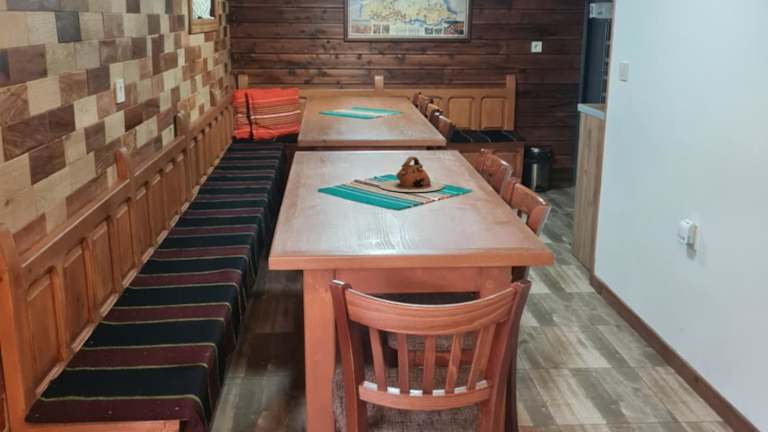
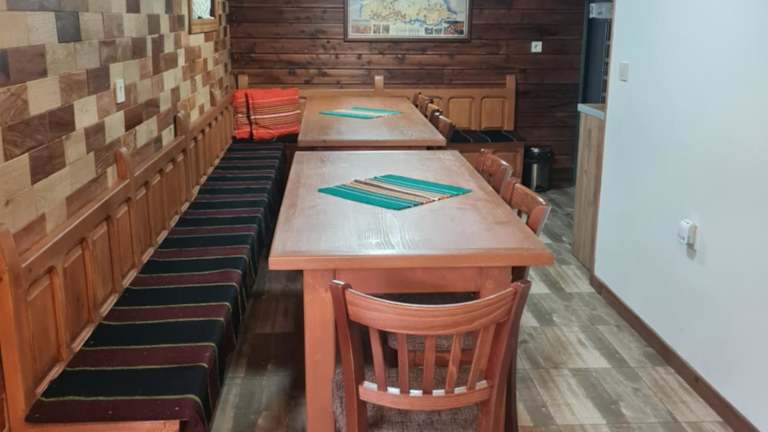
- teapot [377,155,446,193]
